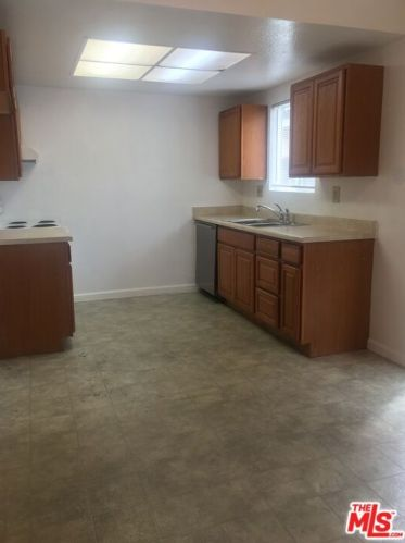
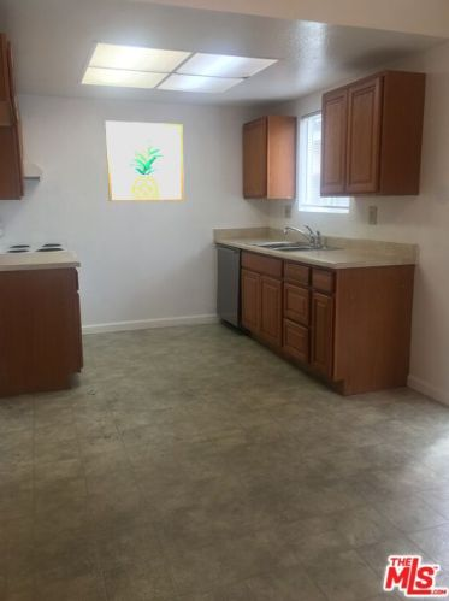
+ wall art [105,120,185,202]
